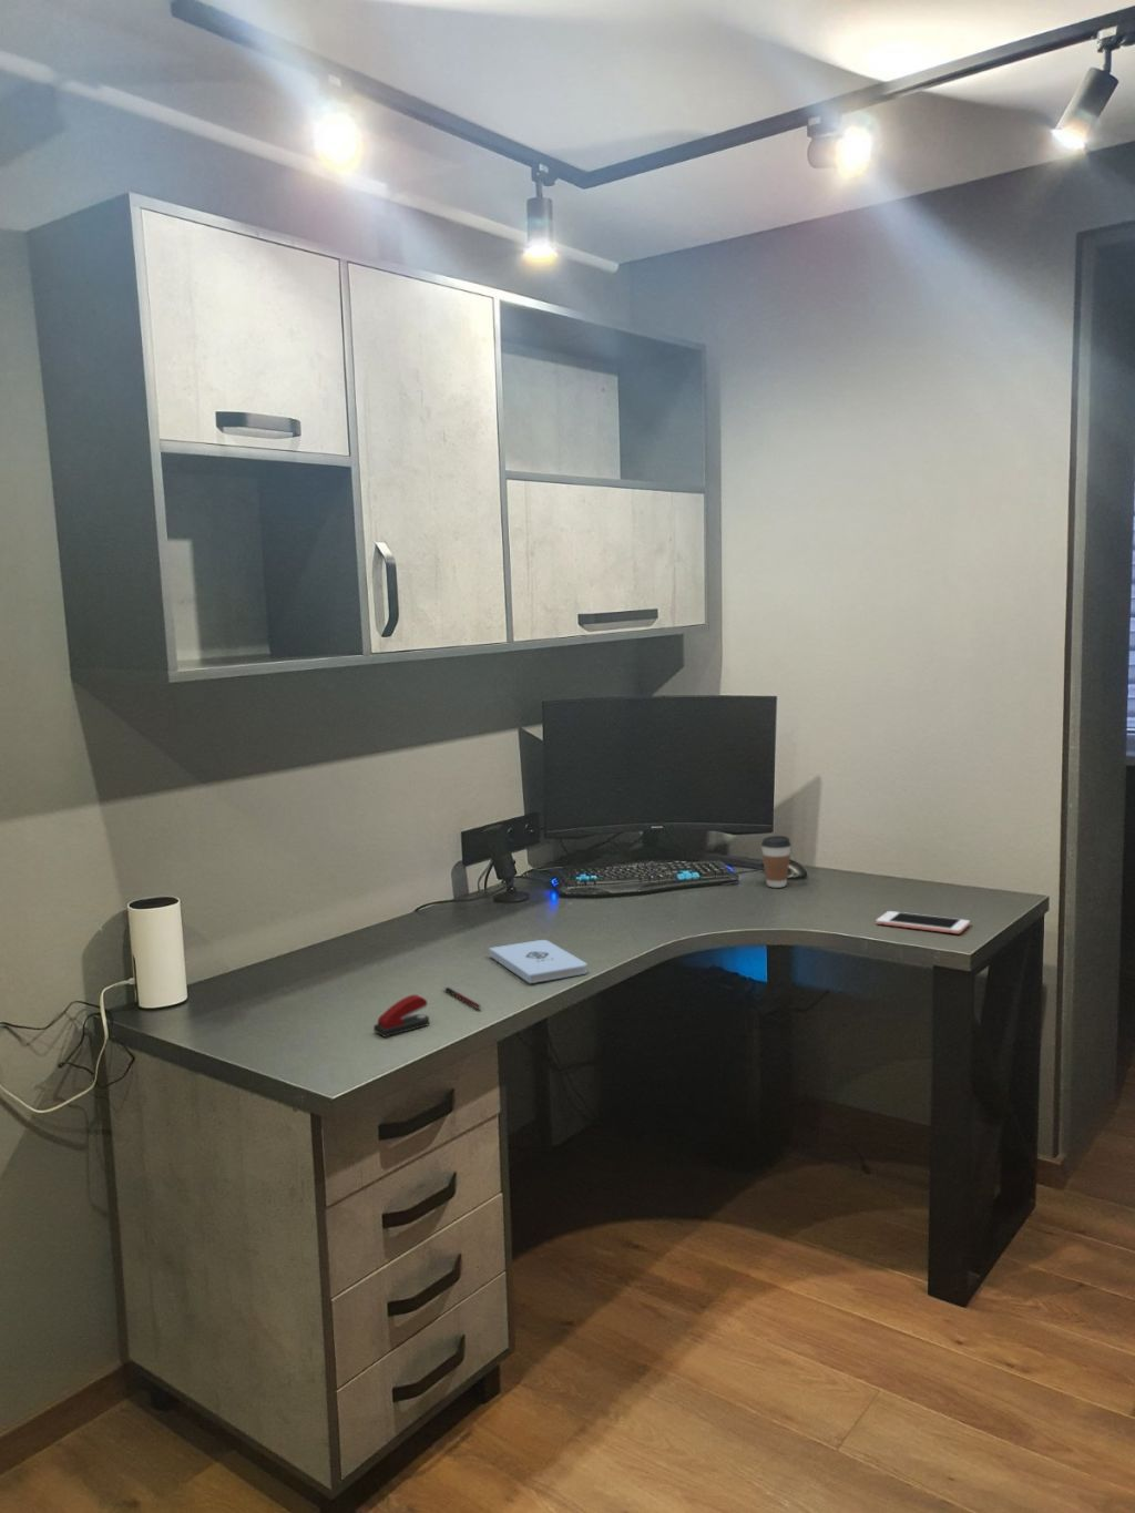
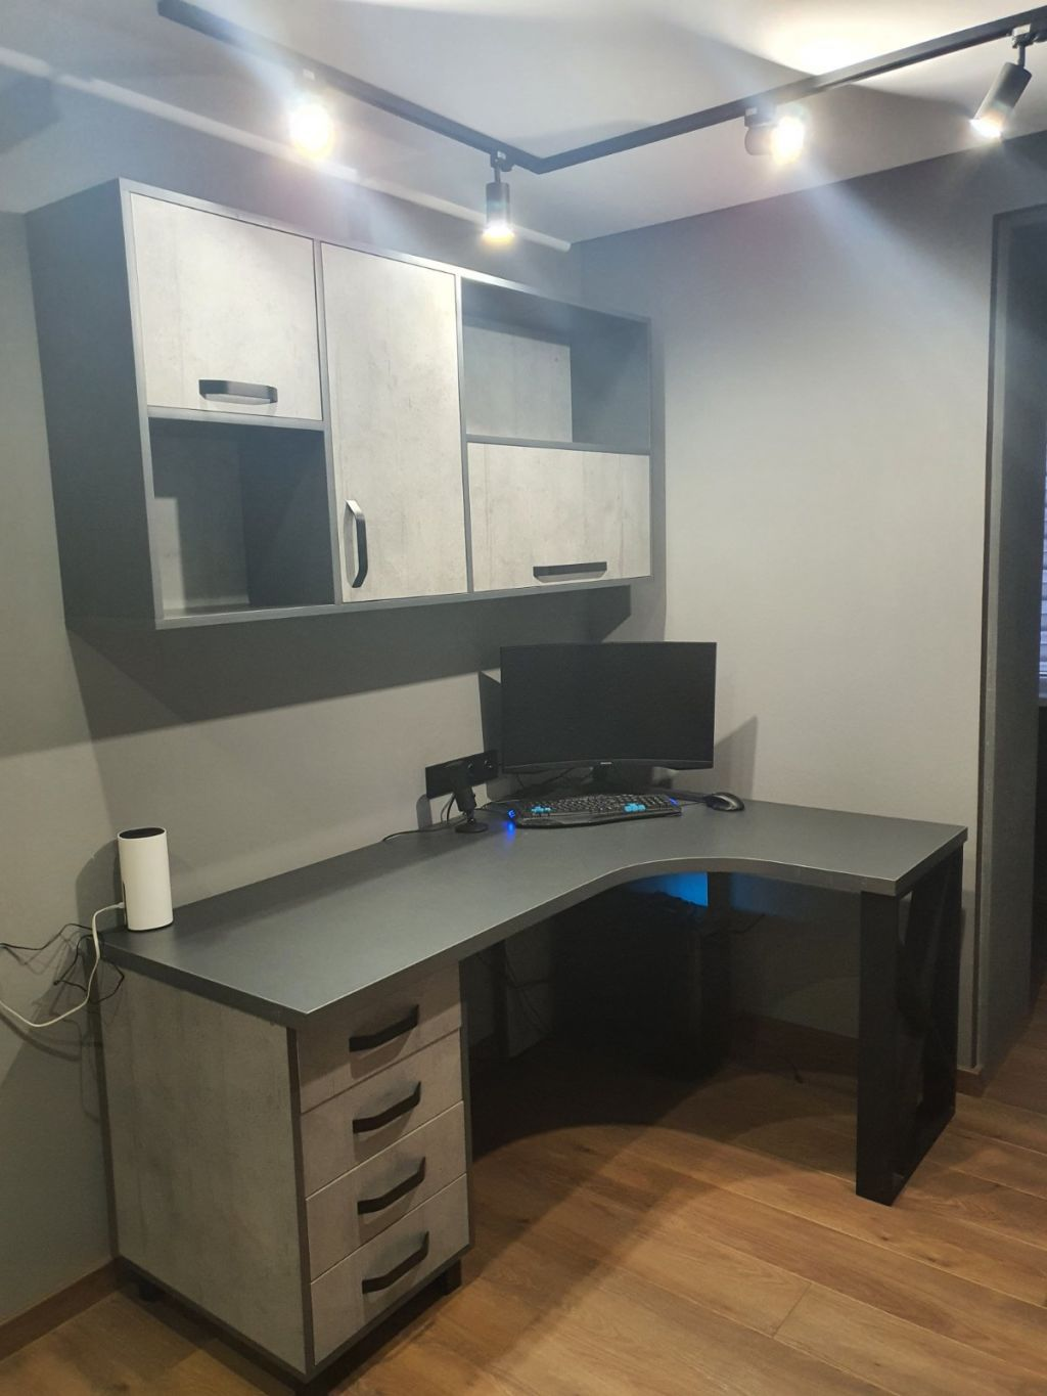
- pen [442,985,482,1010]
- cell phone [875,910,970,935]
- coffee cup [761,835,793,889]
- stapler [372,993,430,1037]
- notepad [488,938,589,985]
